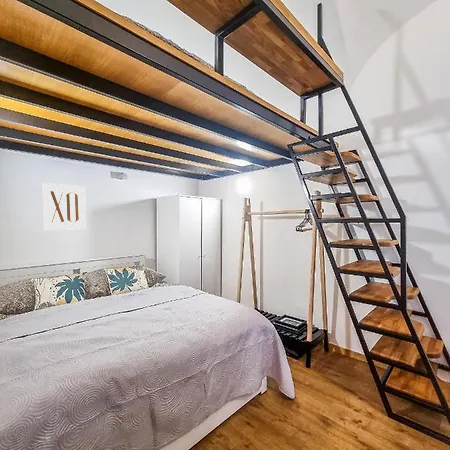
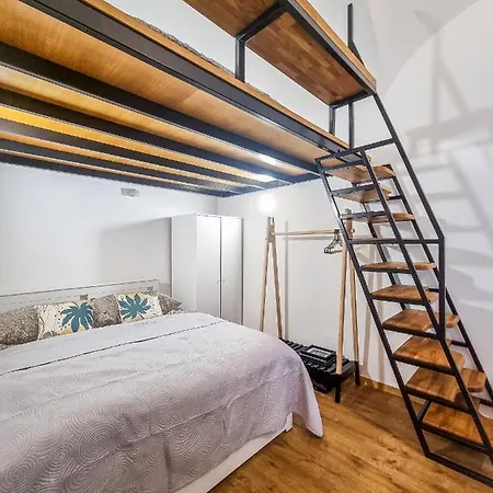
- wall art [41,182,87,231]
